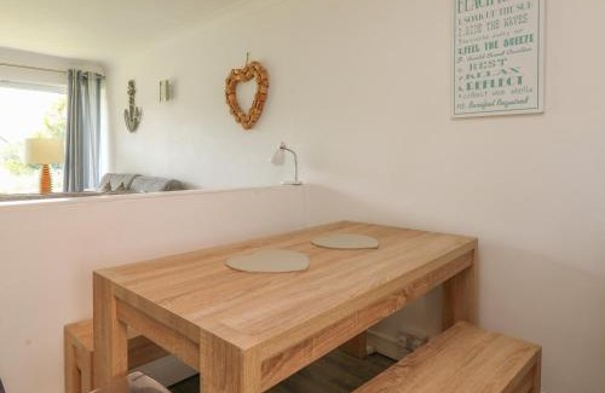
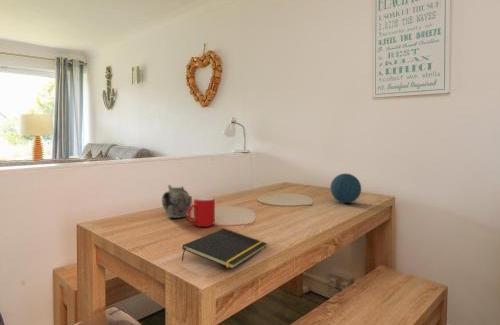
+ cup [187,197,216,228]
+ decorative orb [329,172,362,204]
+ teapot [161,184,193,219]
+ notepad [181,228,268,270]
